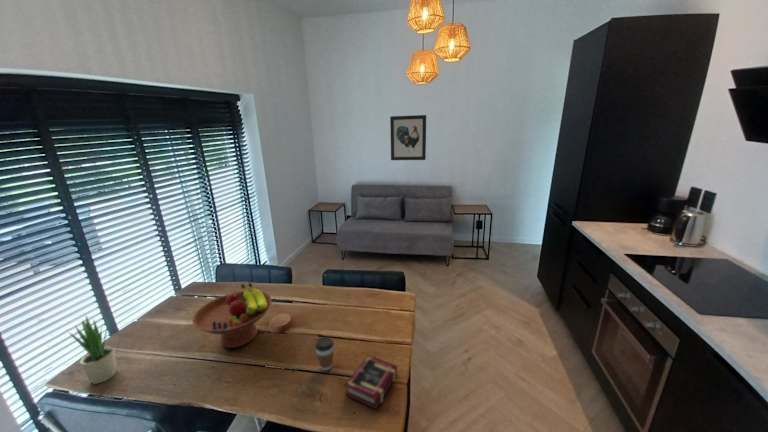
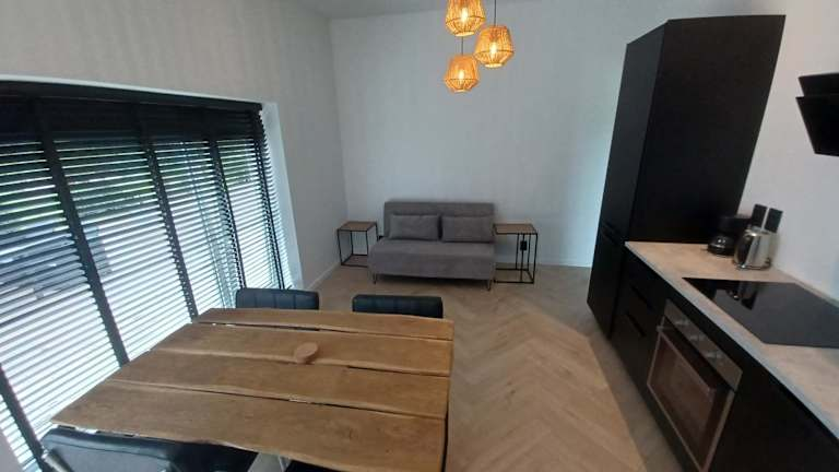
- coffee cup [314,336,335,372]
- wall art [389,114,427,161]
- fruit bowl [191,282,273,349]
- potted plant [67,315,118,385]
- book [343,354,398,410]
